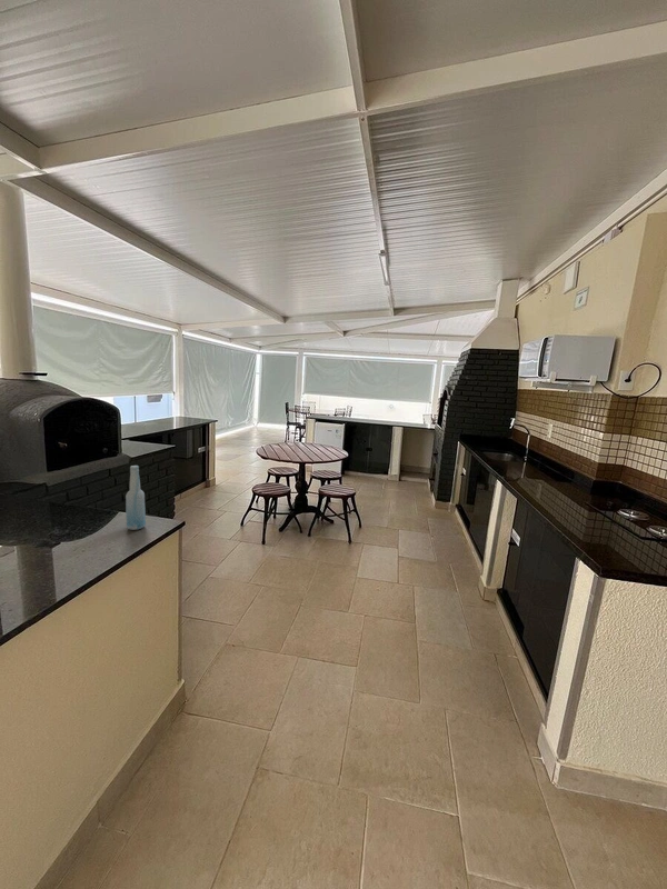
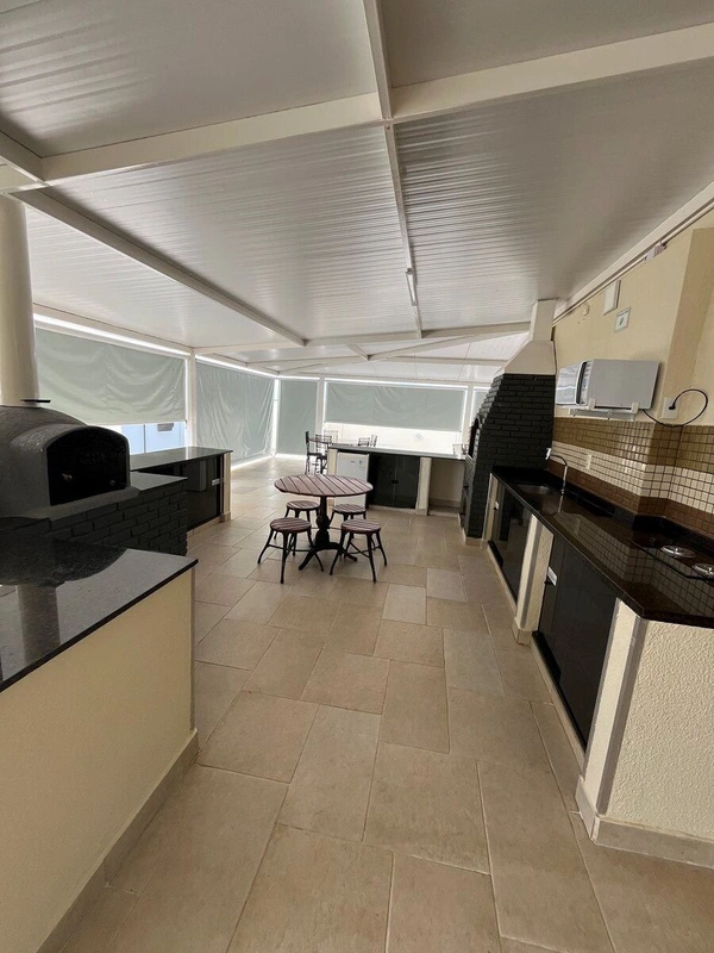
- bottle [125,465,147,531]
